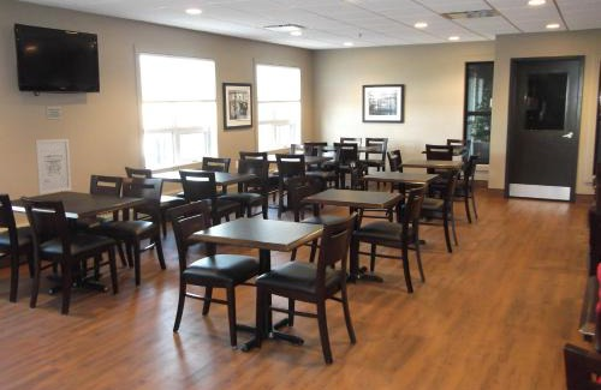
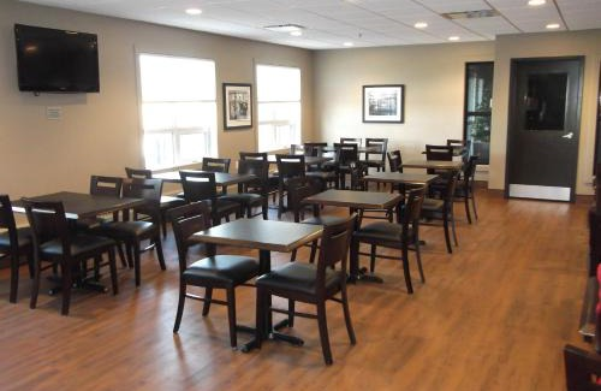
- wall art [34,138,72,196]
